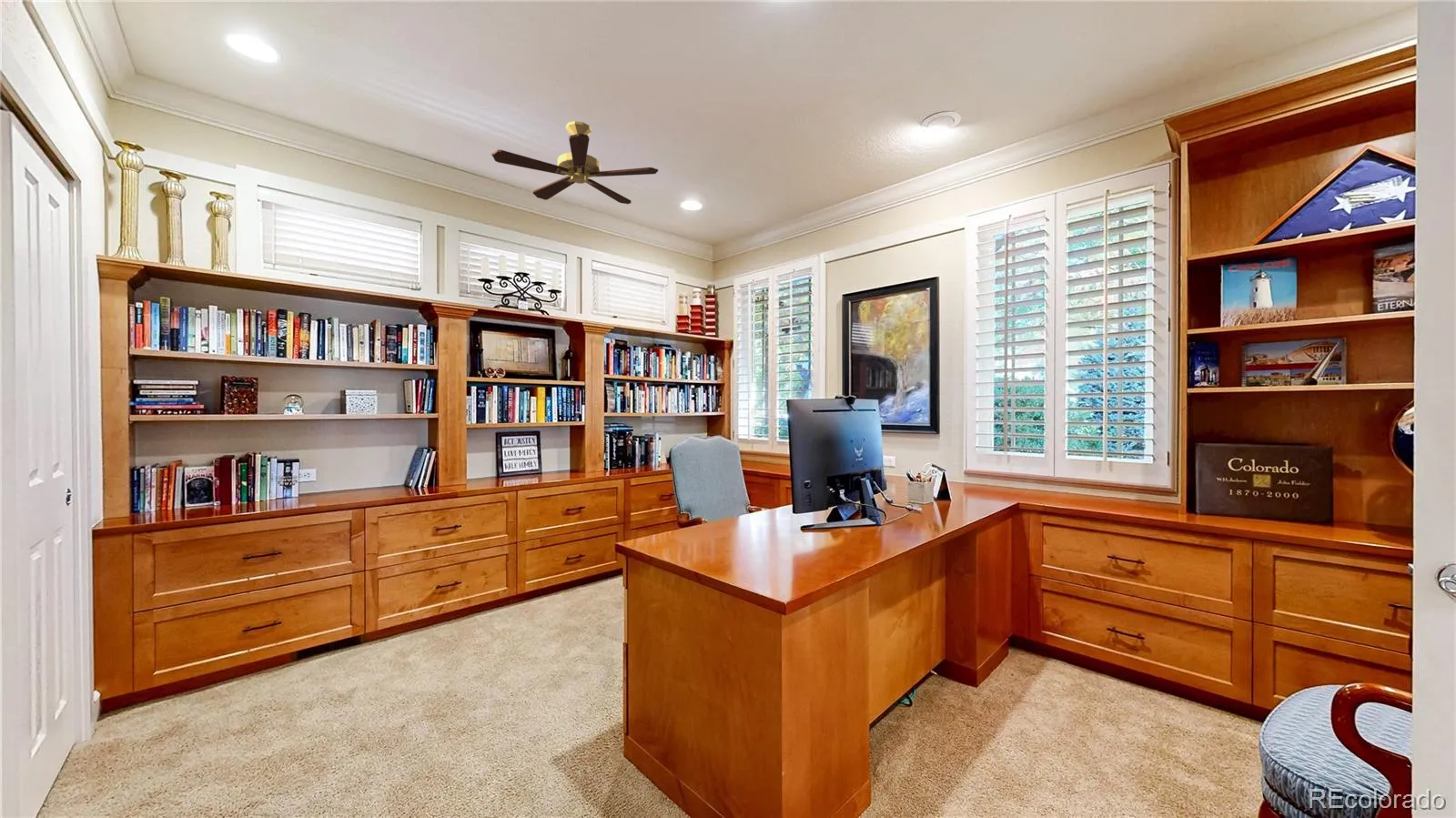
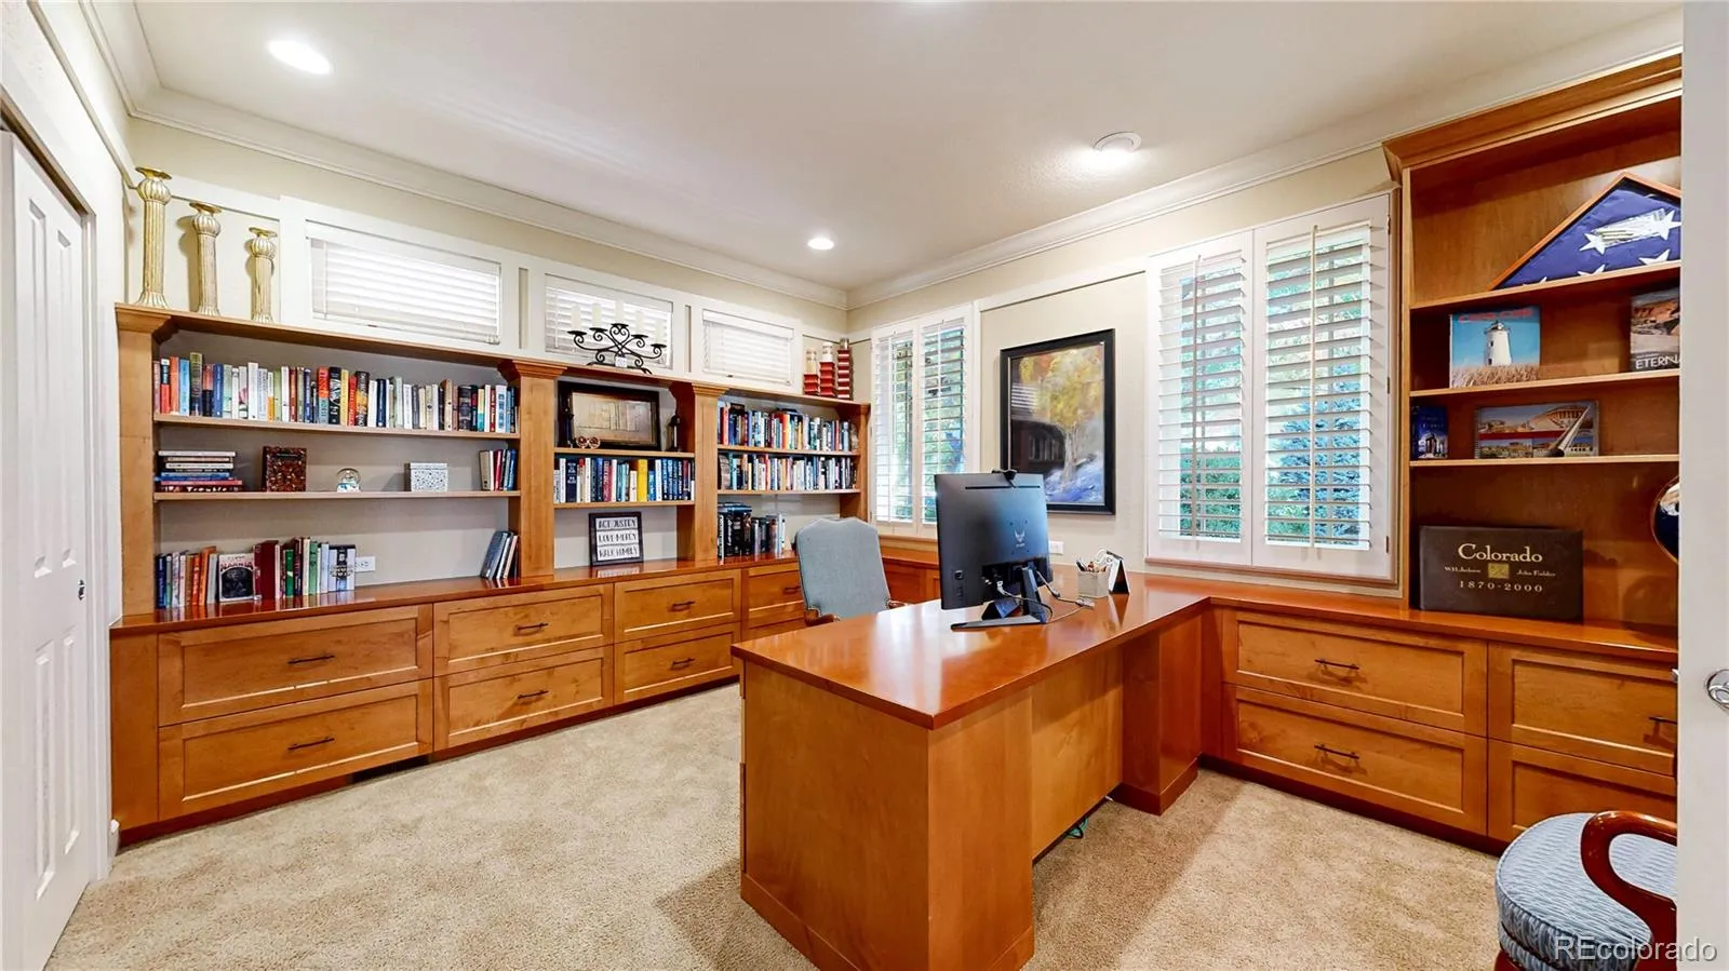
- ceiling fan [490,120,659,206]
